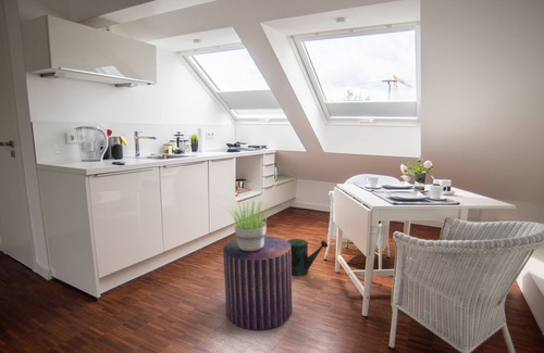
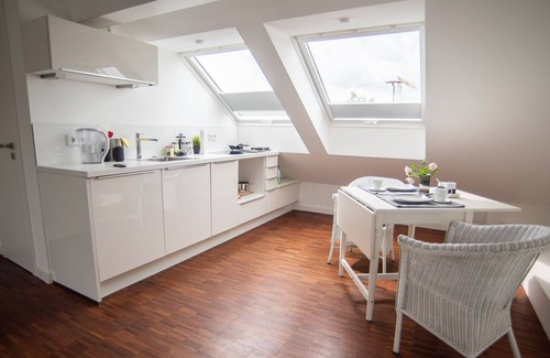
- watering can [286,238,329,277]
- potted plant [225,198,275,251]
- stool [222,235,294,331]
